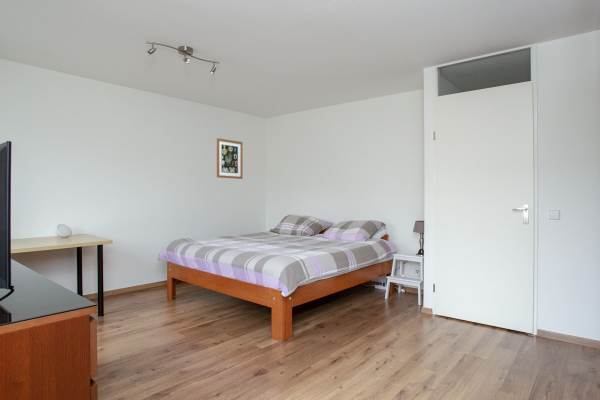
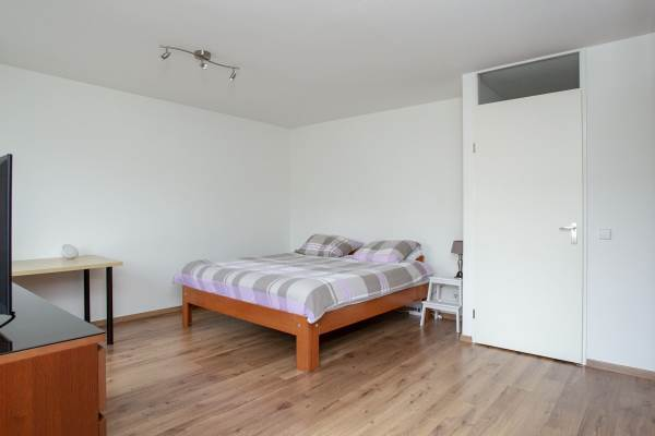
- wall art [216,137,243,180]
